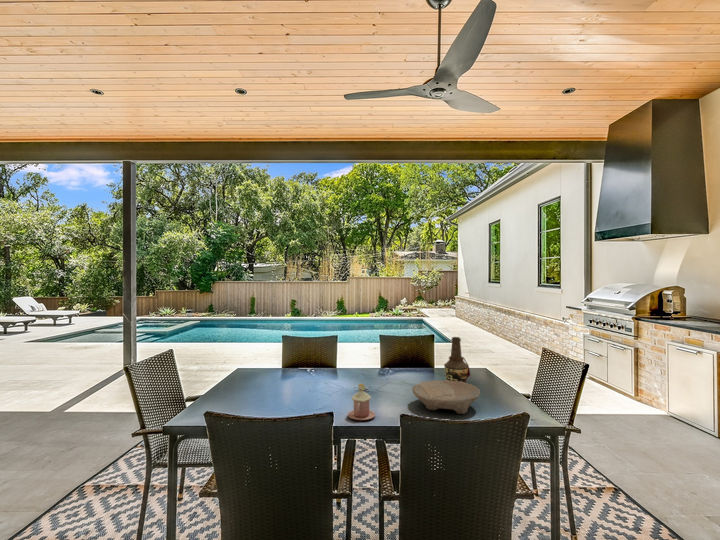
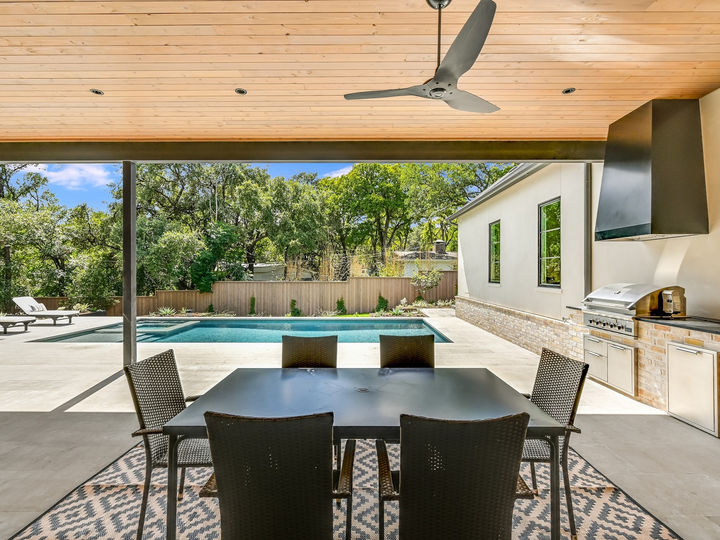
- bowl [411,379,481,415]
- bottle [443,336,472,383]
- mug [347,383,376,421]
